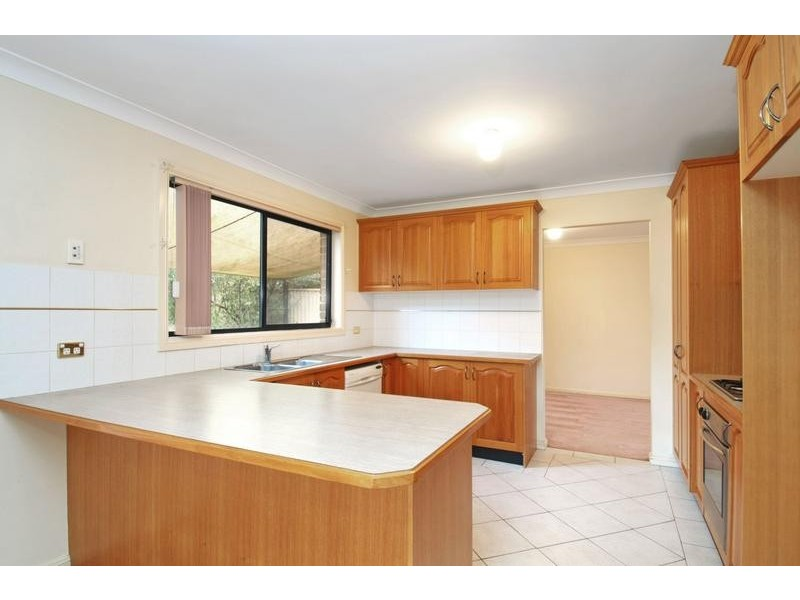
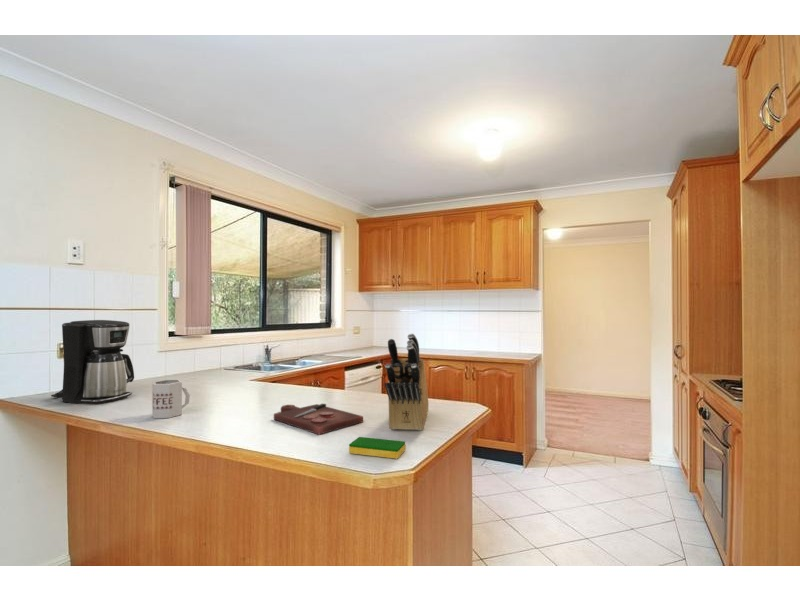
+ mug [151,379,191,419]
+ dish sponge [348,436,406,460]
+ knife block [384,333,430,431]
+ coffee maker [50,319,135,405]
+ cutting board [273,403,364,435]
